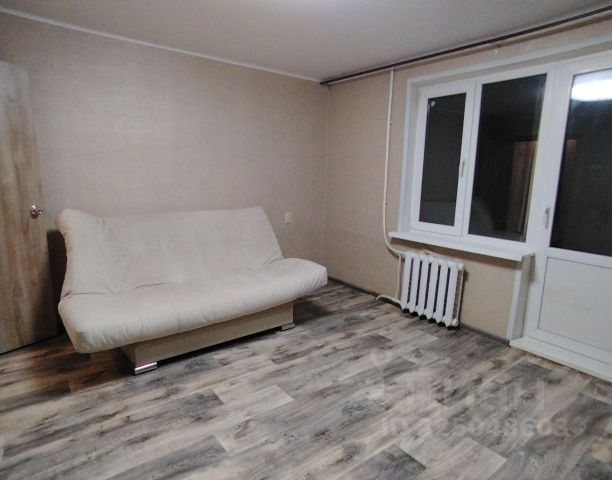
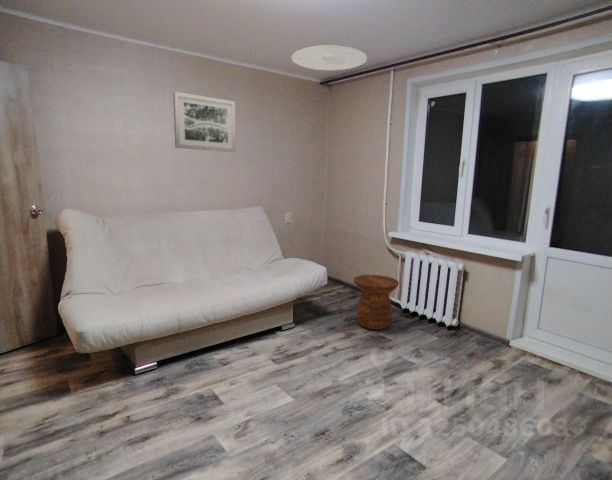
+ wall art [172,91,236,153]
+ side table [353,274,400,331]
+ ceiling light [291,45,368,71]
